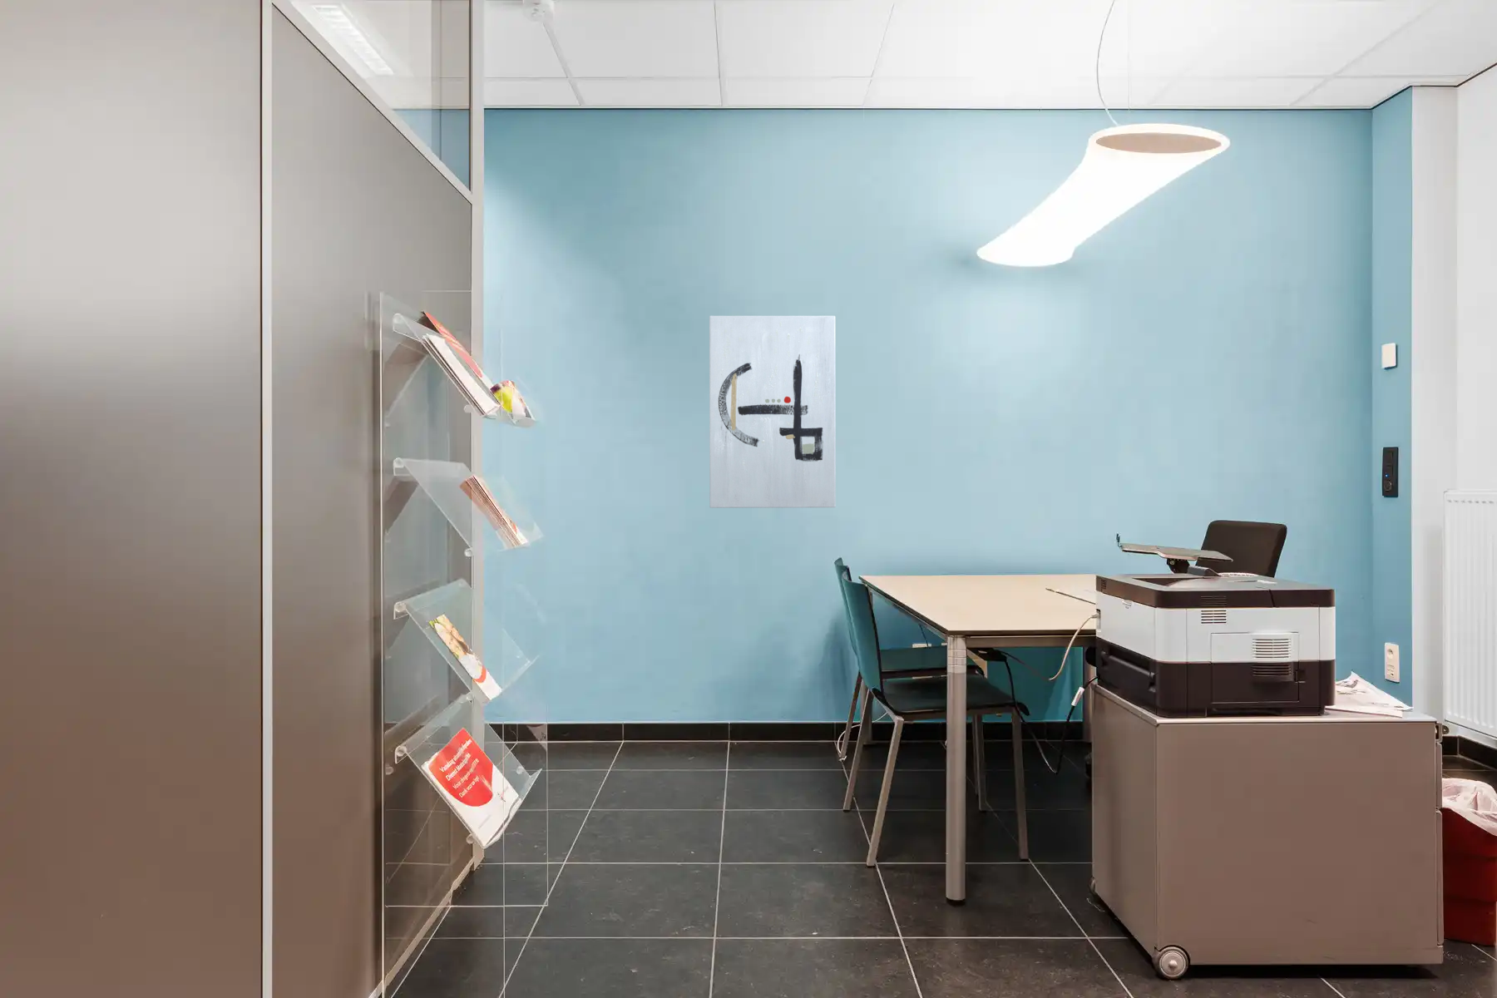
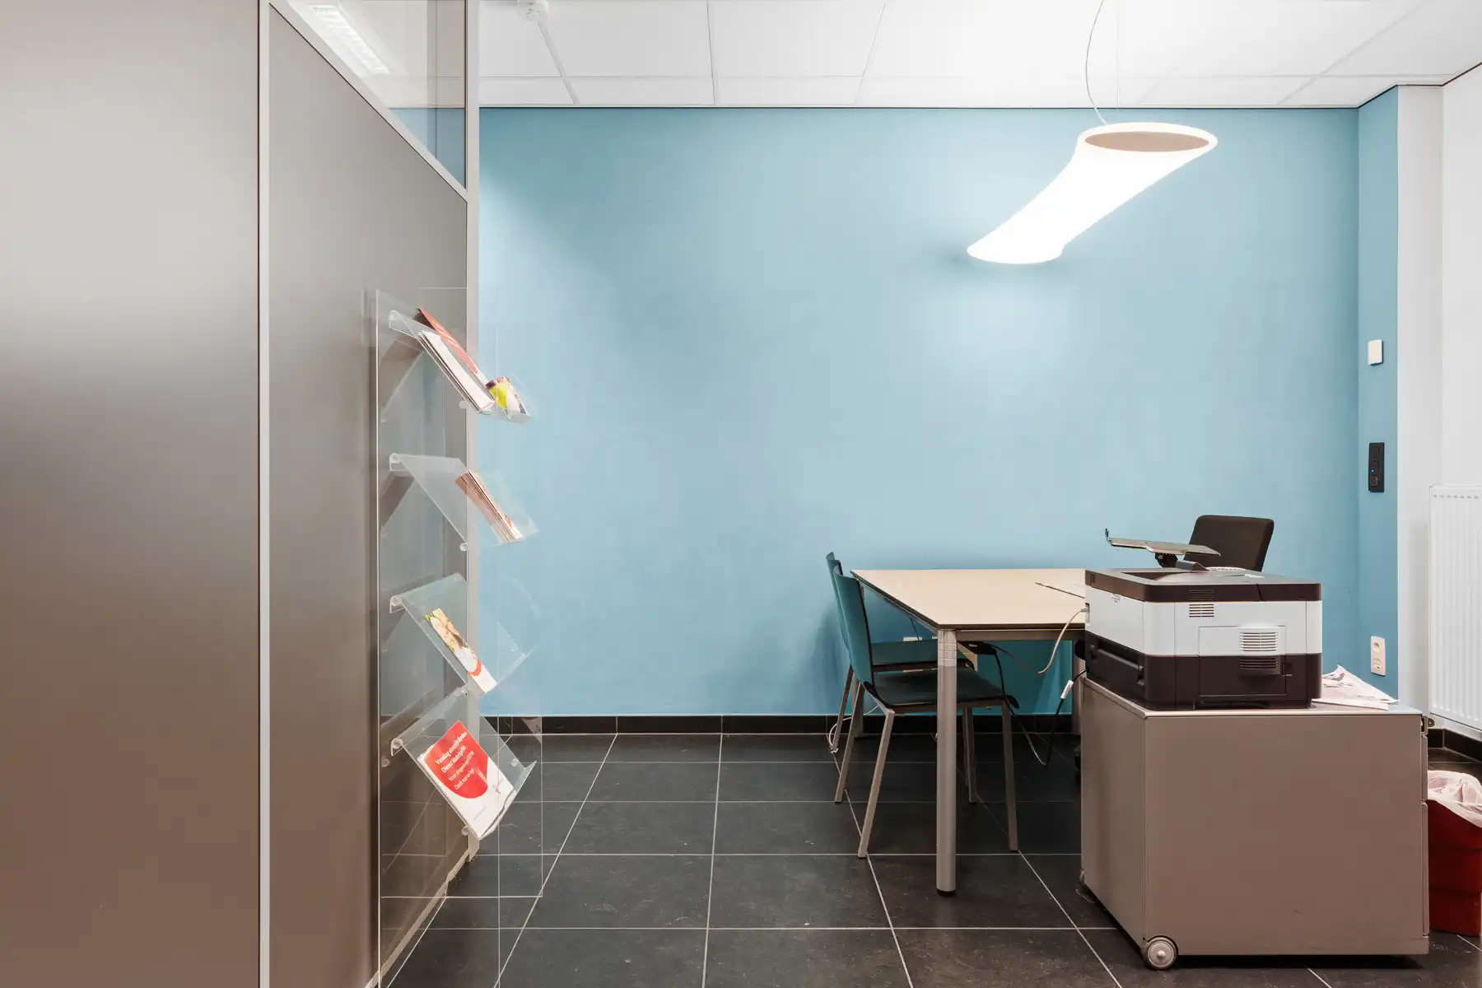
- wall art [708,315,836,509]
